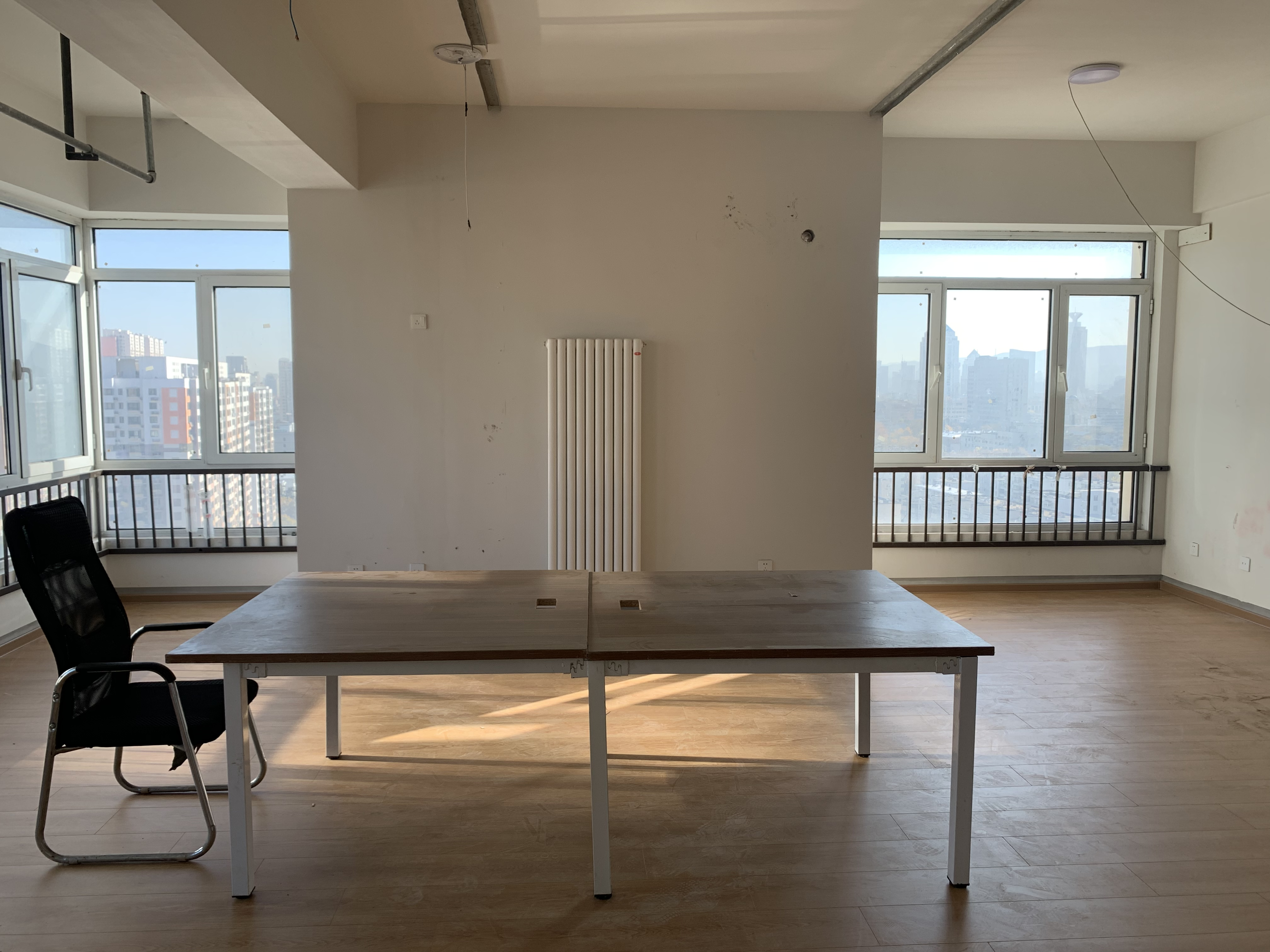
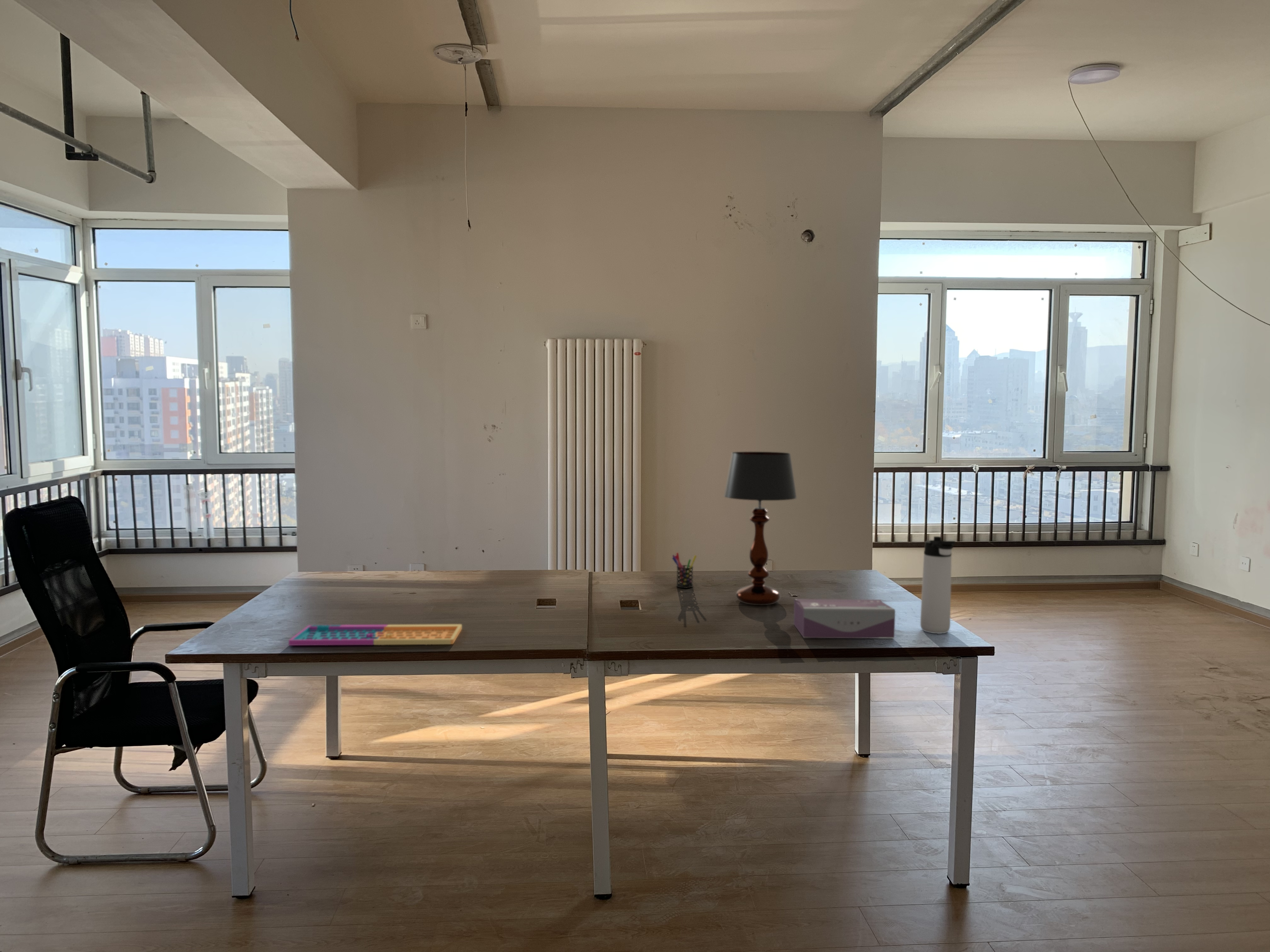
+ keyboard [288,624,462,646]
+ tissue box [793,598,895,639]
+ table lamp [723,451,797,605]
+ pen holder [672,552,697,588]
+ thermos bottle [920,536,956,634]
